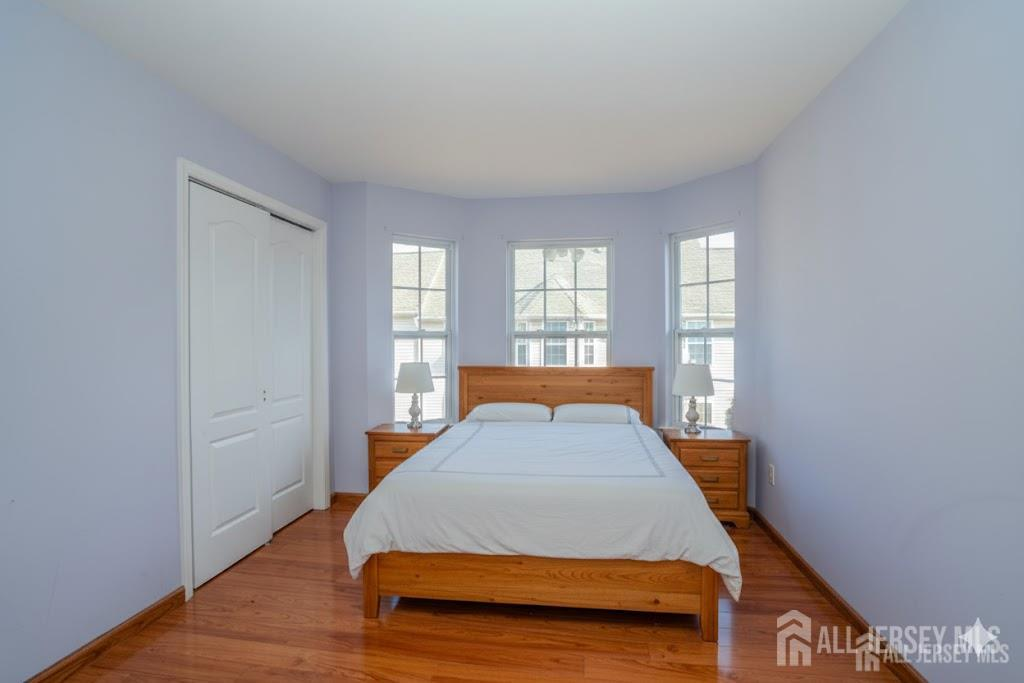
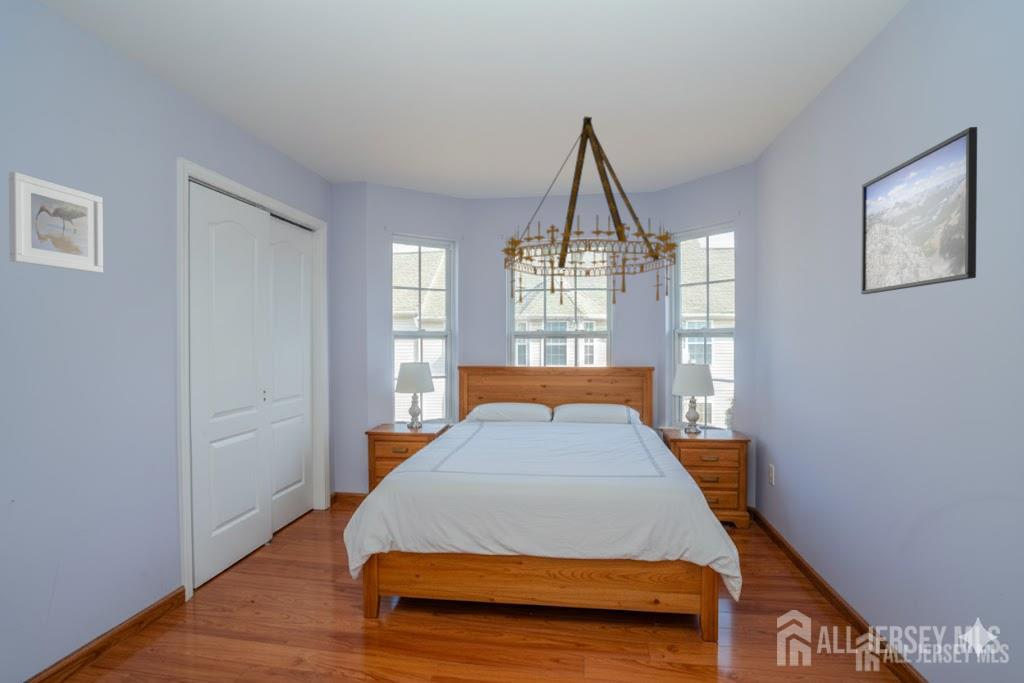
+ chandelier [500,115,679,306]
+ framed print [8,171,104,274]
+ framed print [860,126,978,295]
